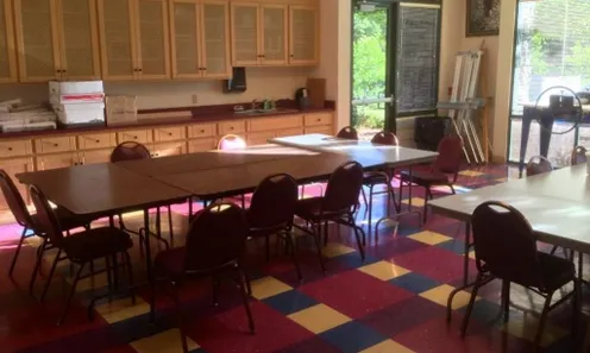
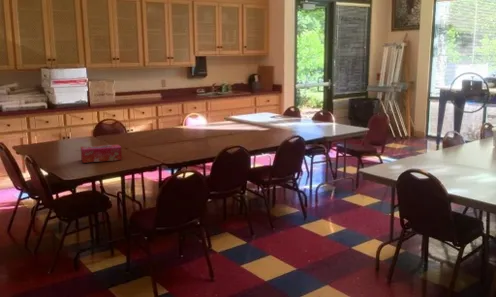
+ tissue box [80,143,123,164]
